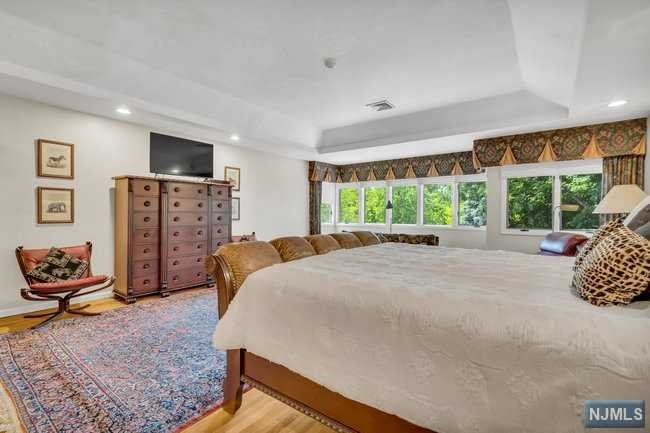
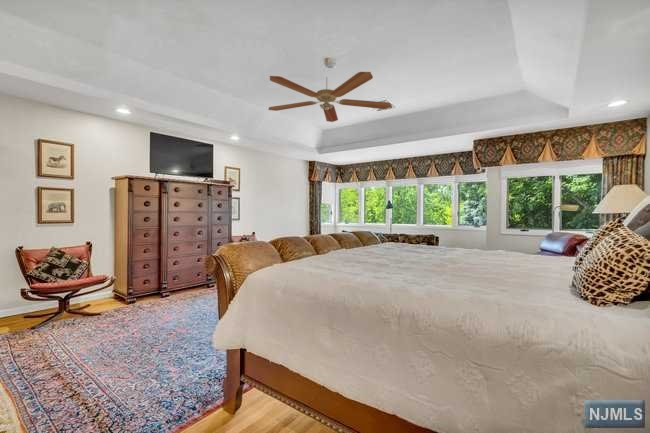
+ ceiling fan [267,57,393,123]
